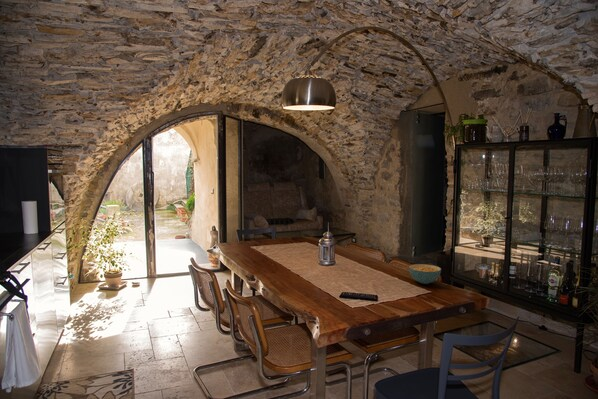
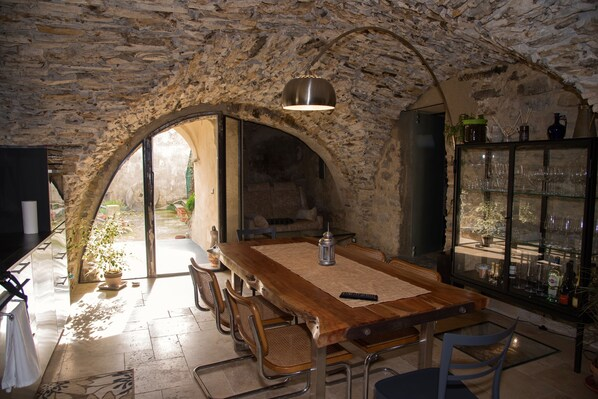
- cereal bowl [408,263,442,285]
